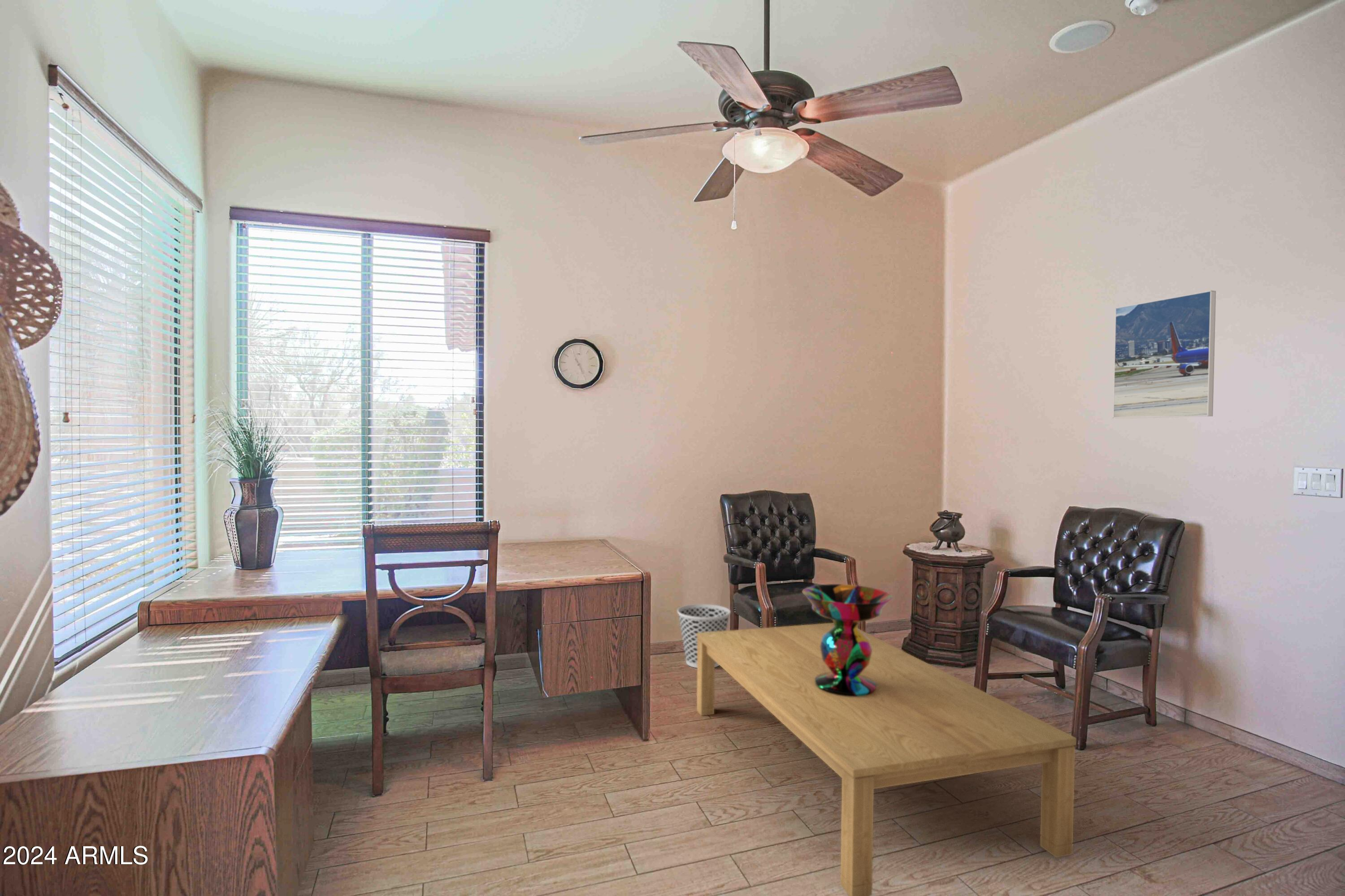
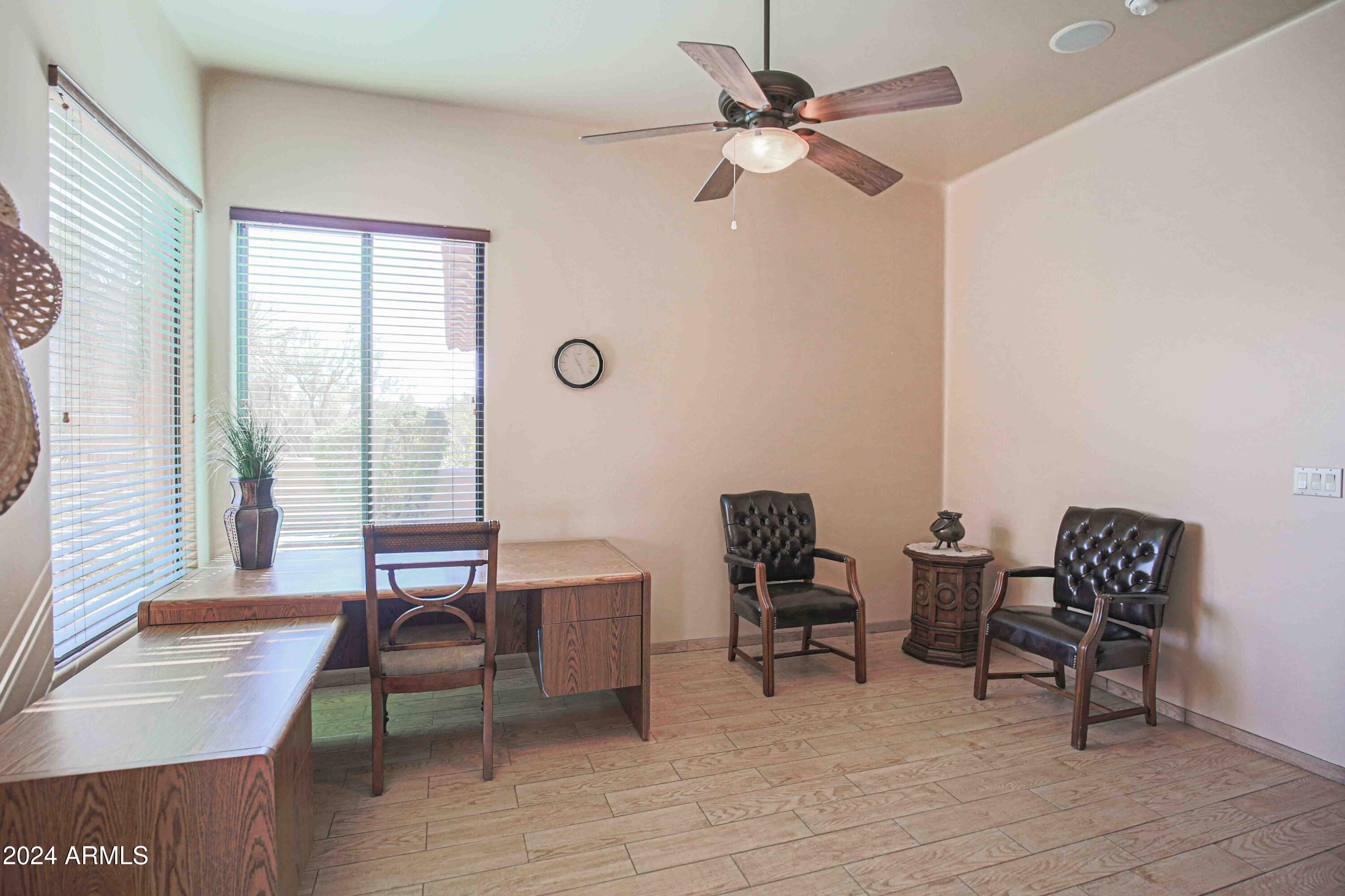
- decorative bowl [802,584,893,697]
- coffee table [696,622,1077,896]
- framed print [1112,290,1216,419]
- wastebasket [677,604,731,668]
